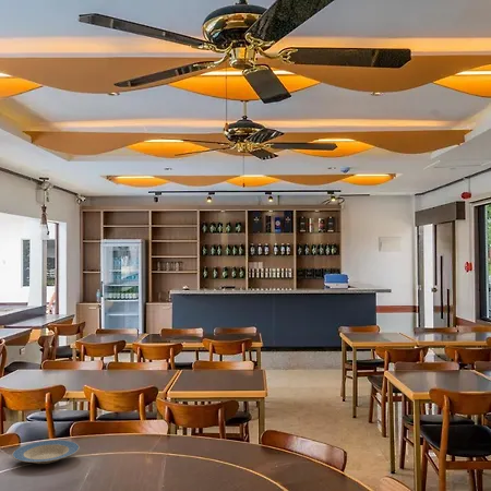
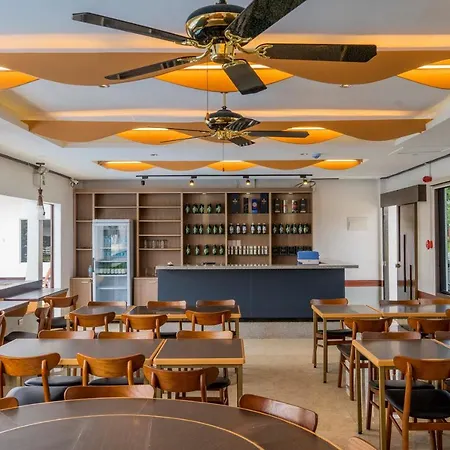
- plate [11,439,80,465]
